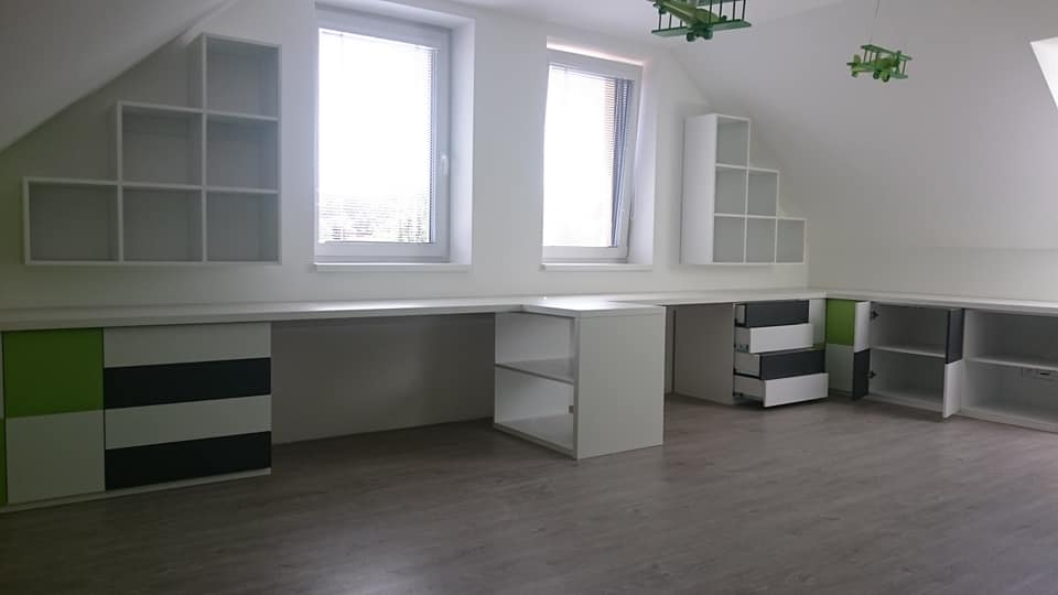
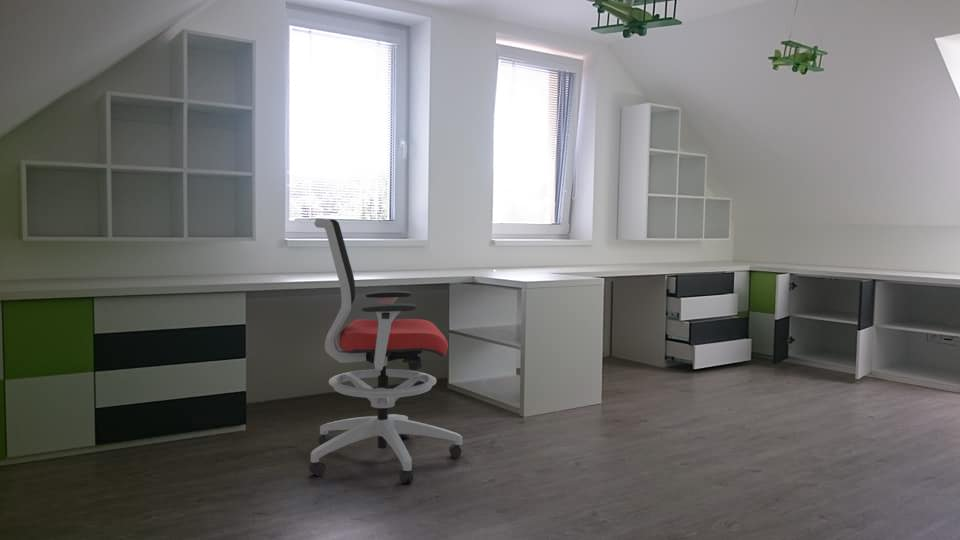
+ office chair [308,217,463,484]
